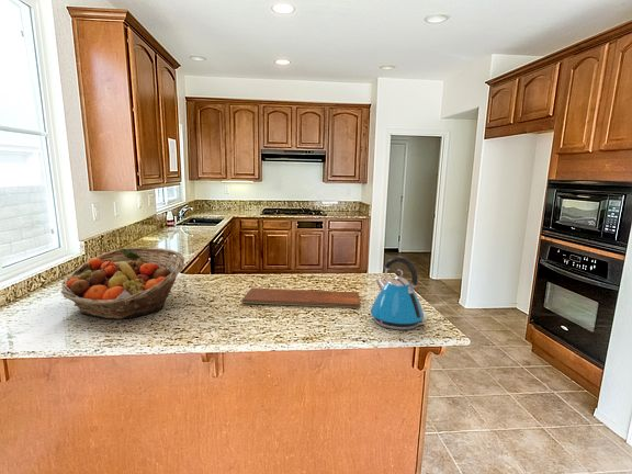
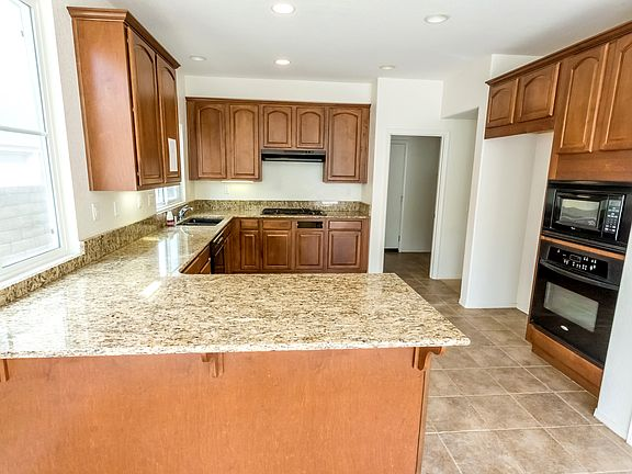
- fruit basket [60,247,185,320]
- kettle [370,256,426,331]
- chopping board [240,287,361,309]
